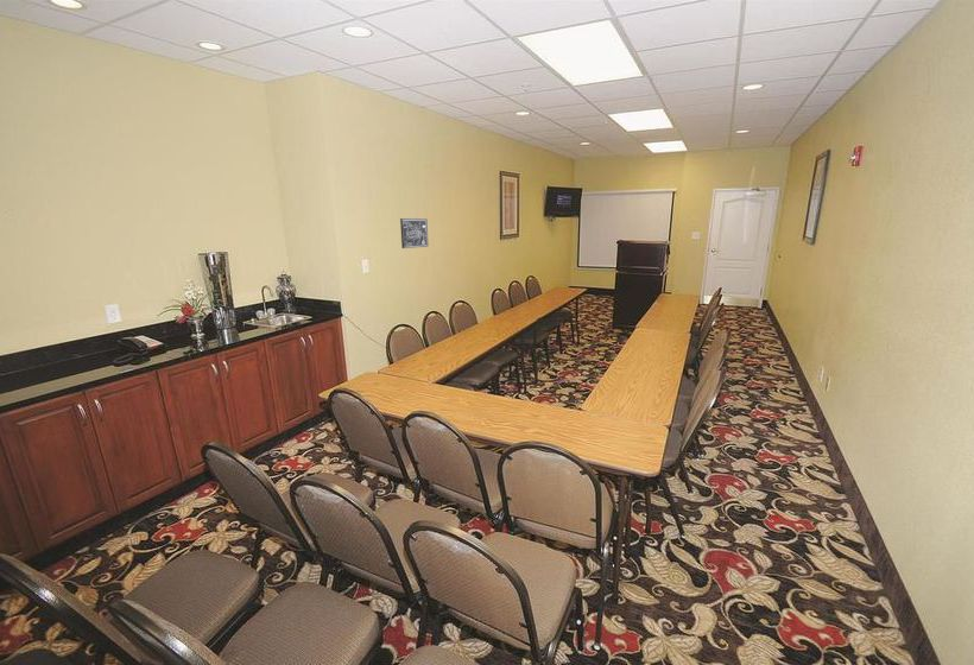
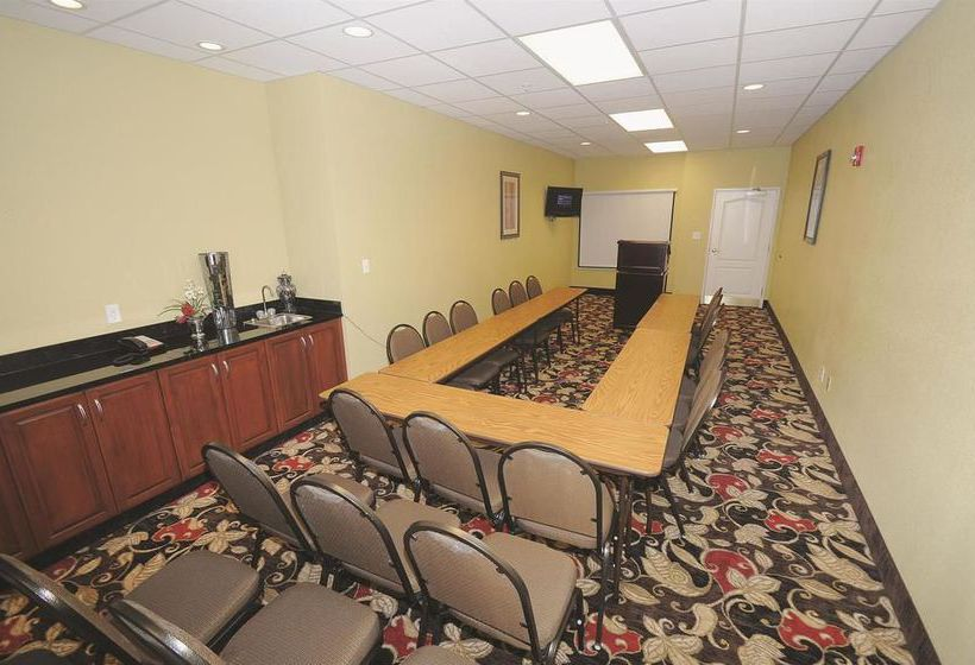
- wall art [399,217,429,249]
